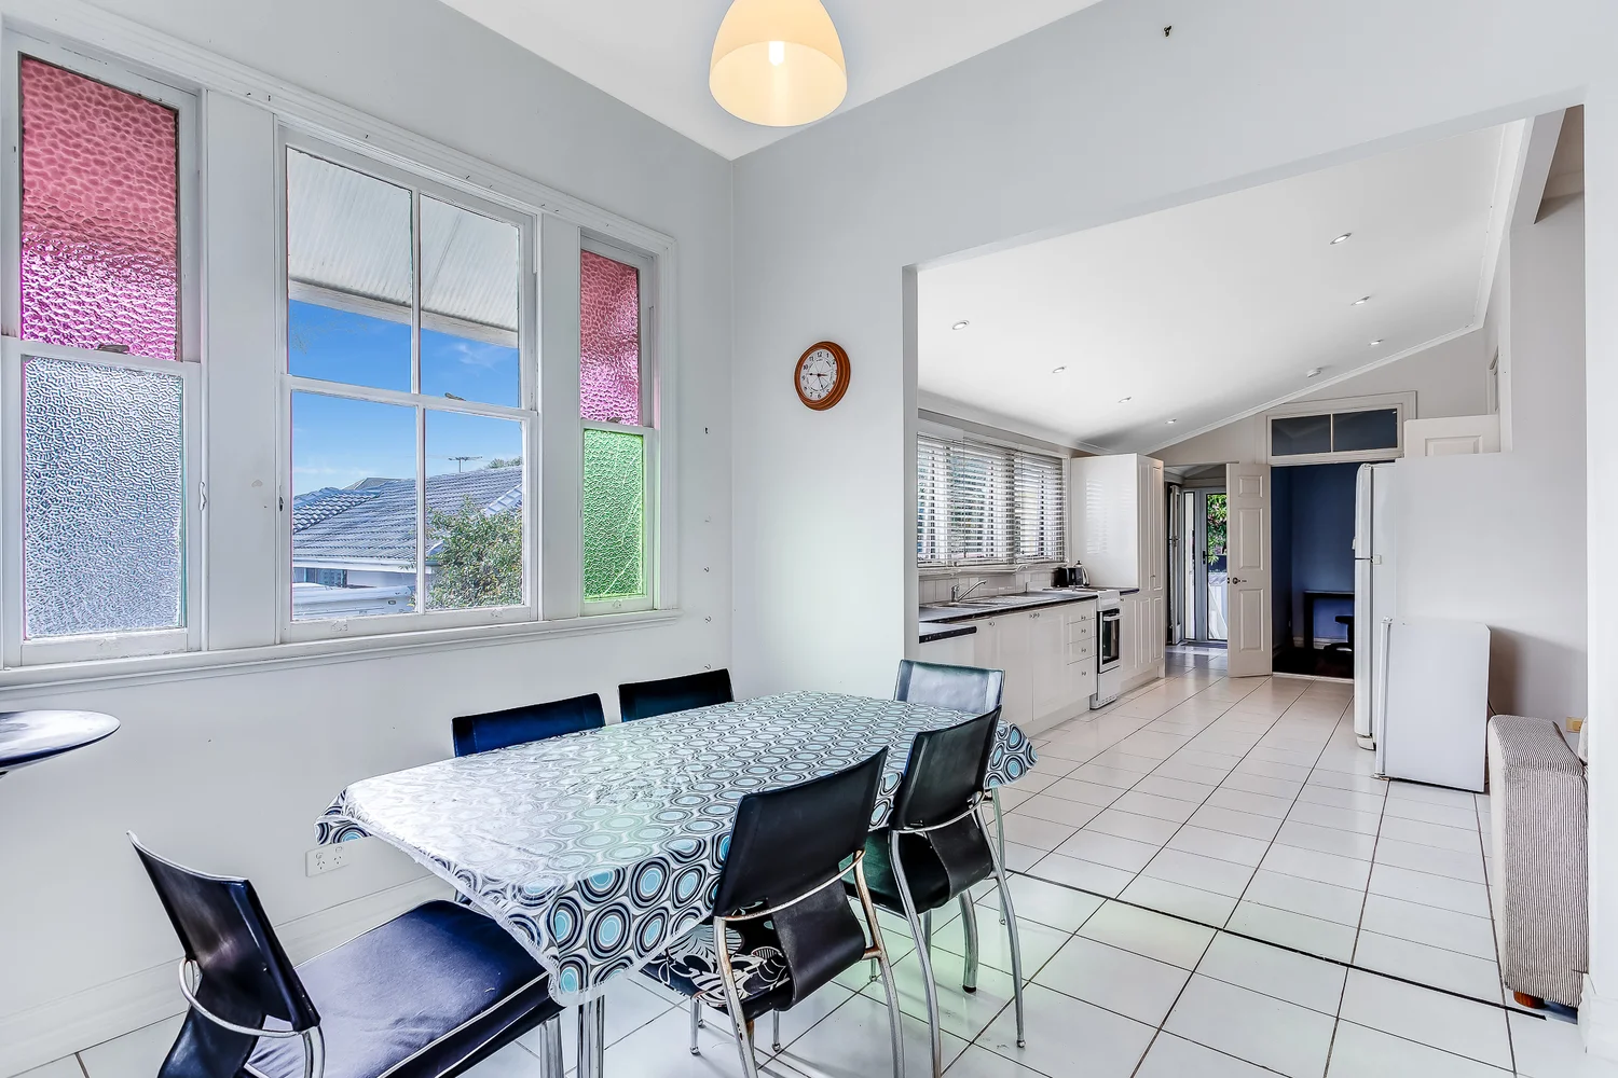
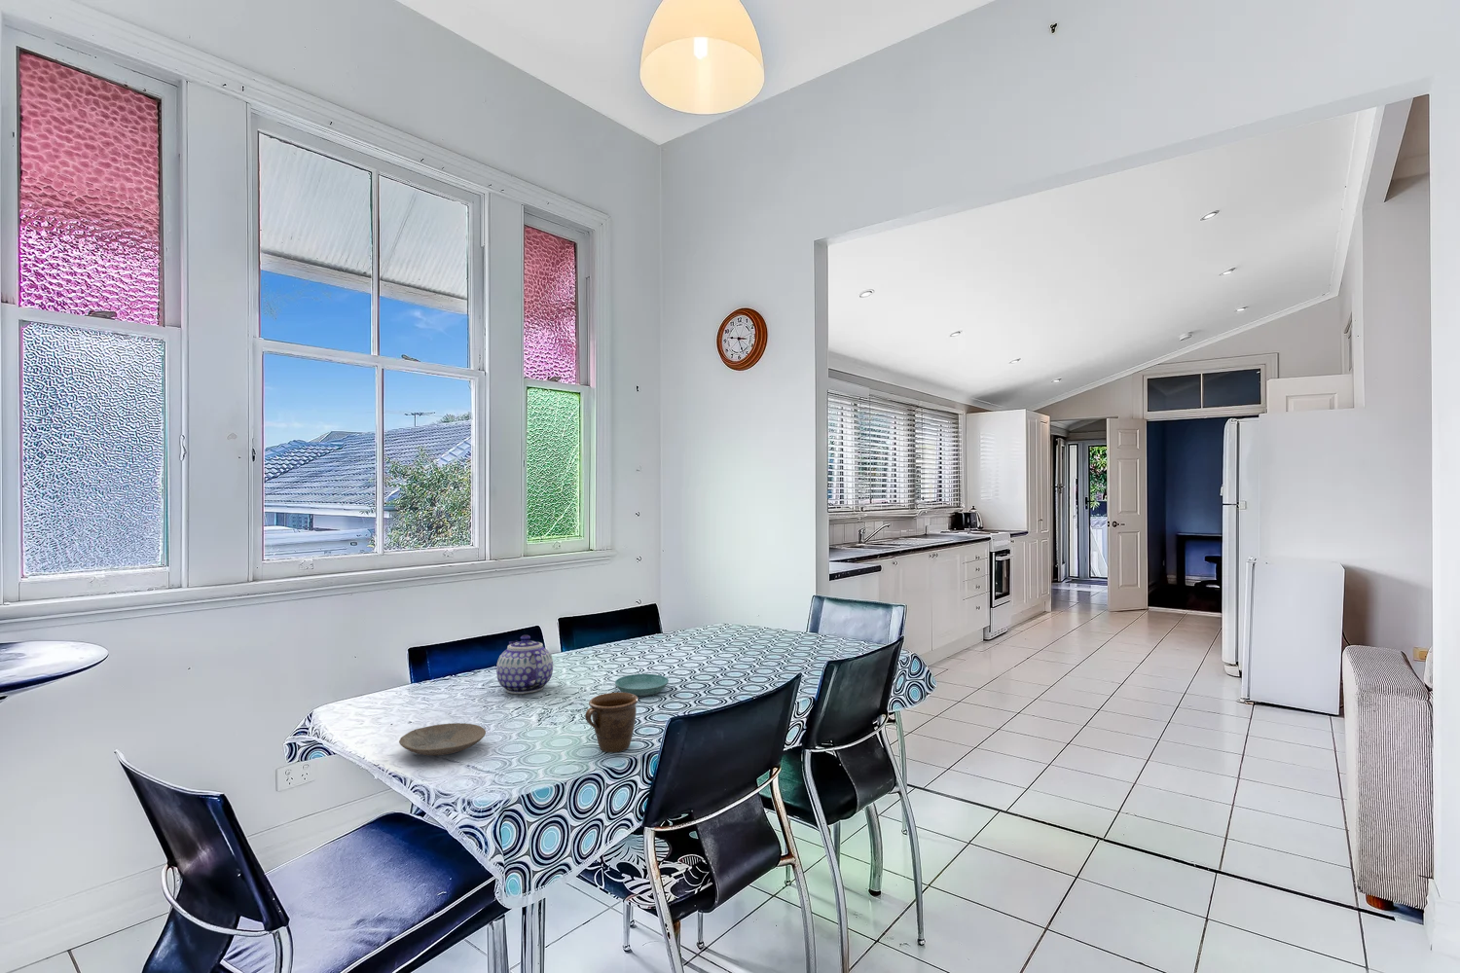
+ teapot [495,634,554,695]
+ mug [584,692,640,754]
+ plate [398,722,487,757]
+ saucer [614,673,669,697]
